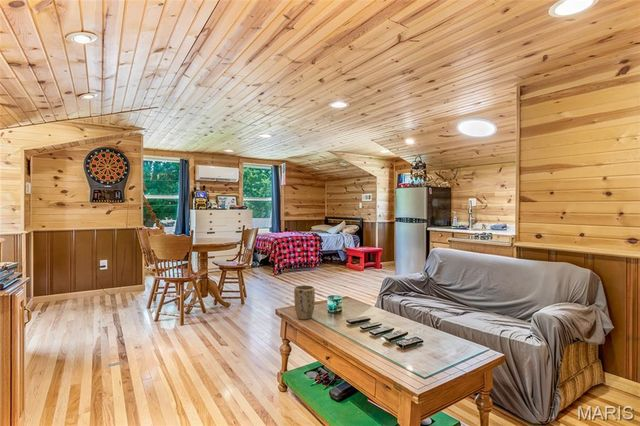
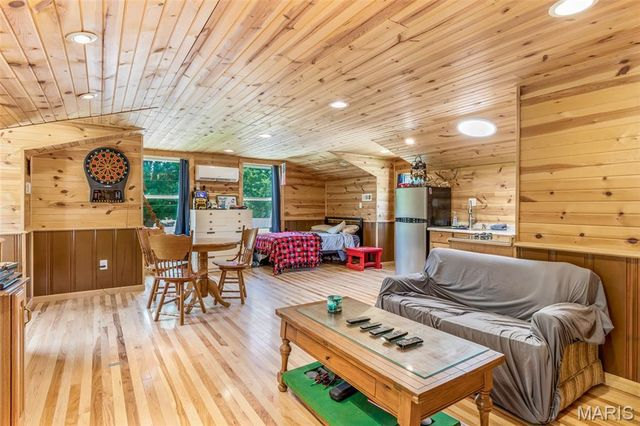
- plant pot [293,284,316,320]
